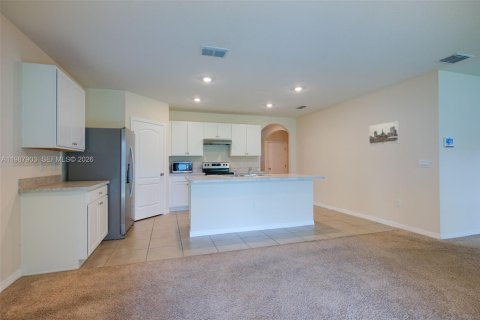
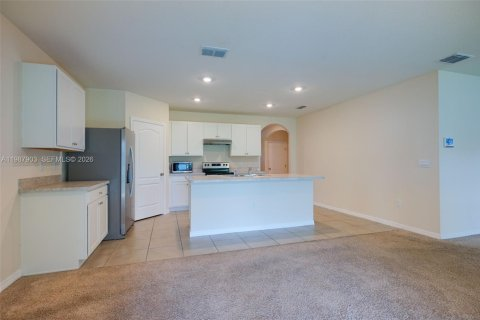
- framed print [368,120,400,147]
